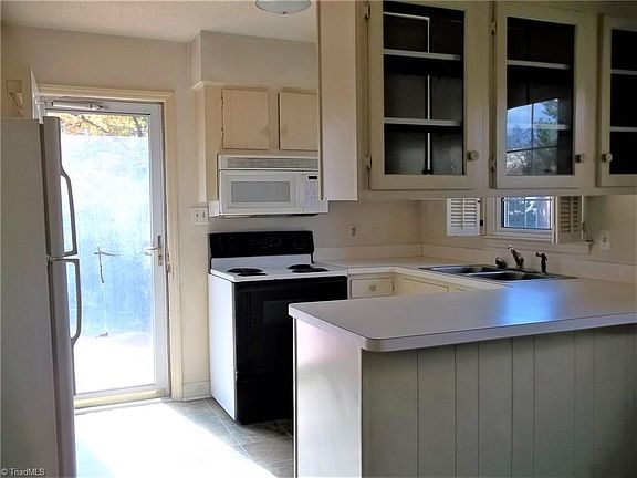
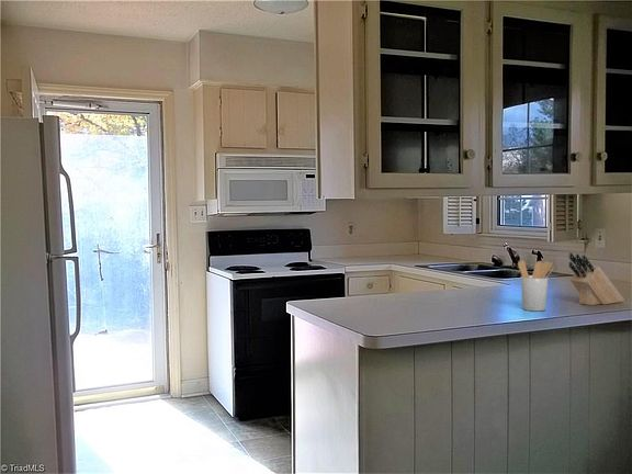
+ utensil holder [517,259,555,312]
+ knife block [567,252,625,306]
